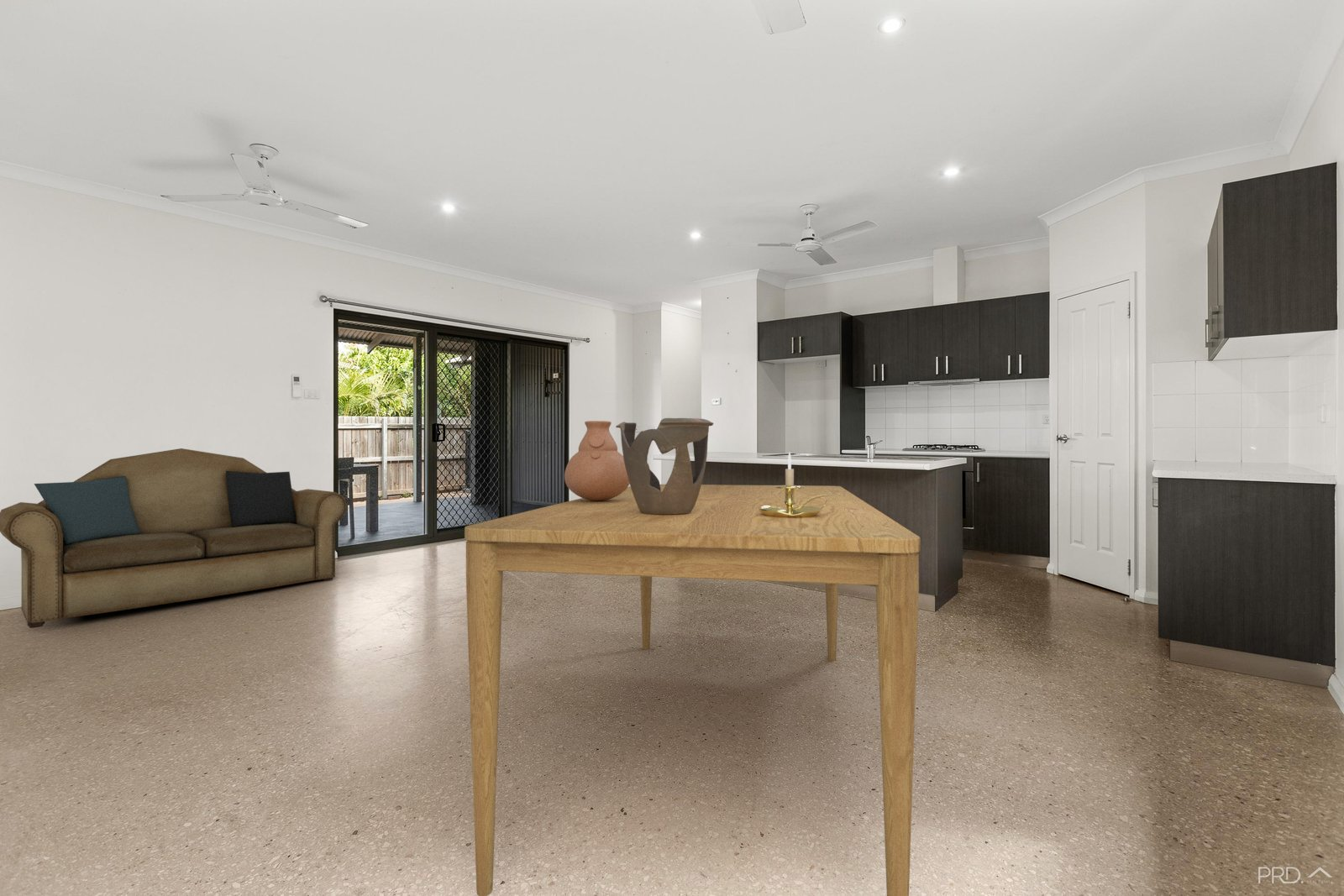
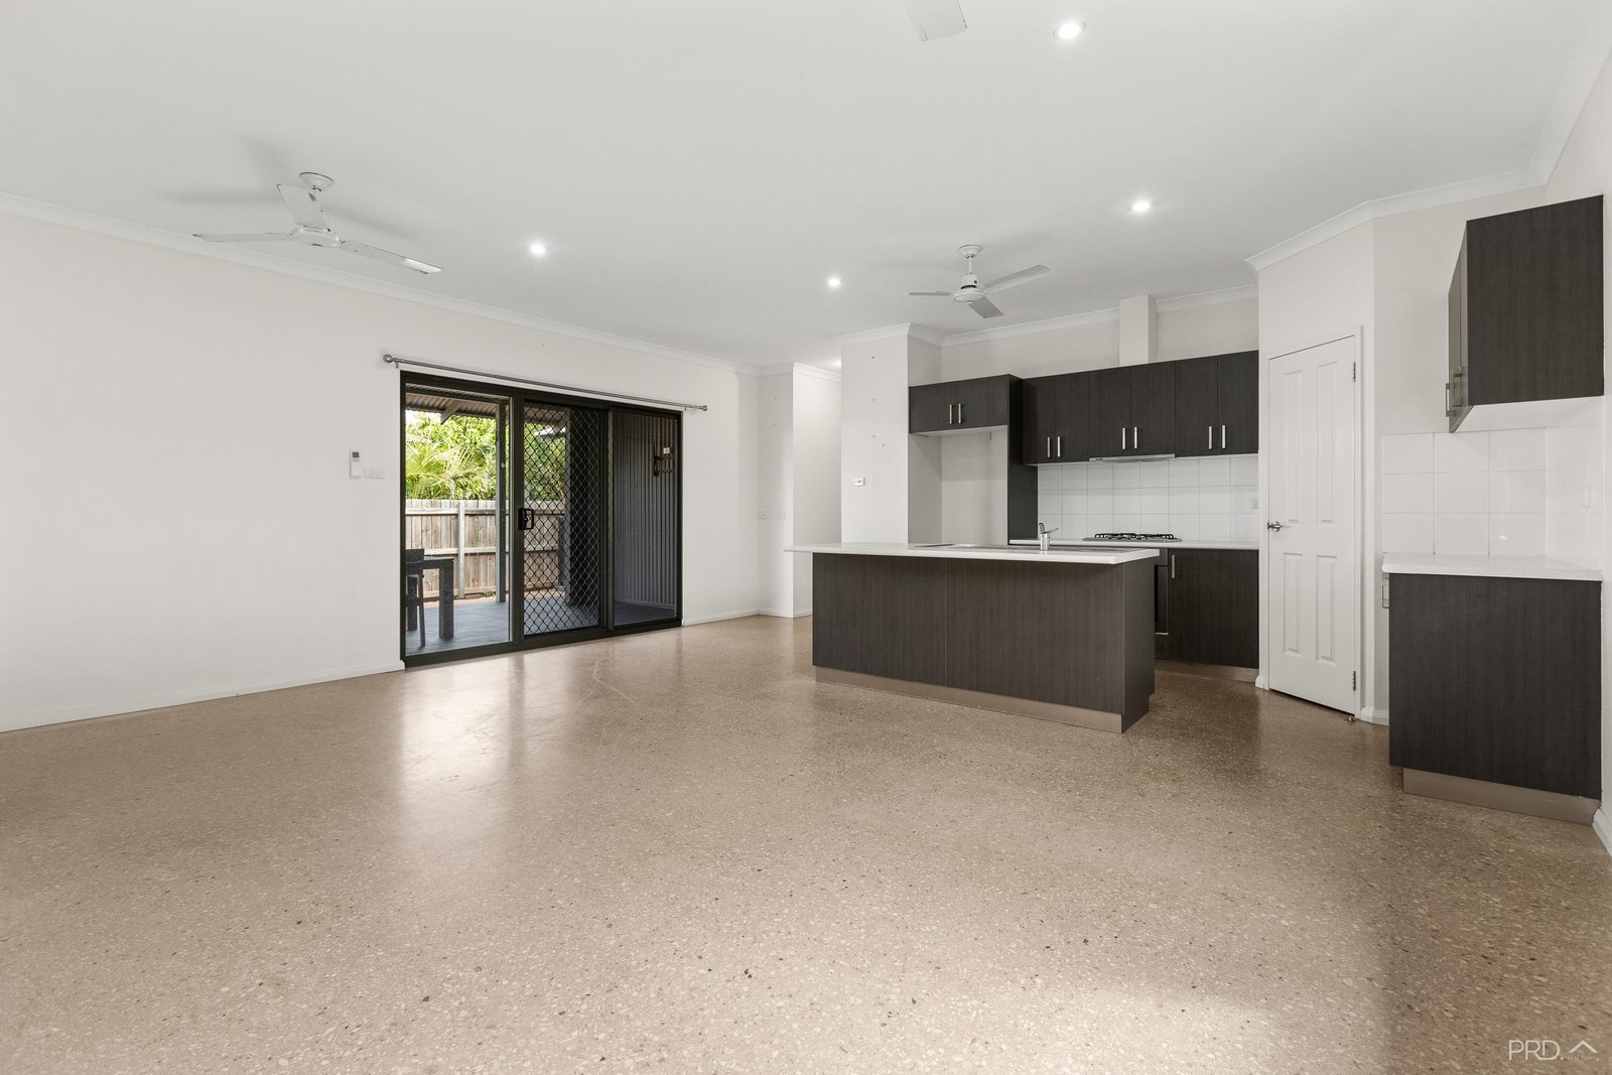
- decorative bowl [615,417,714,515]
- candle holder [759,451,832,517]
- dining table [464,484,921,896]
- vase [564,420,630,501]
- sofa [0,448,349,629]
